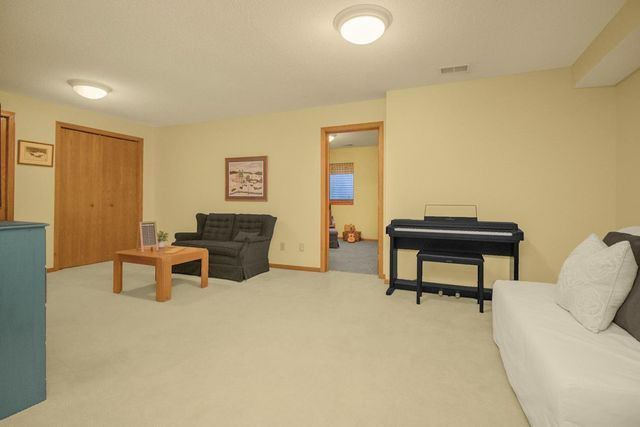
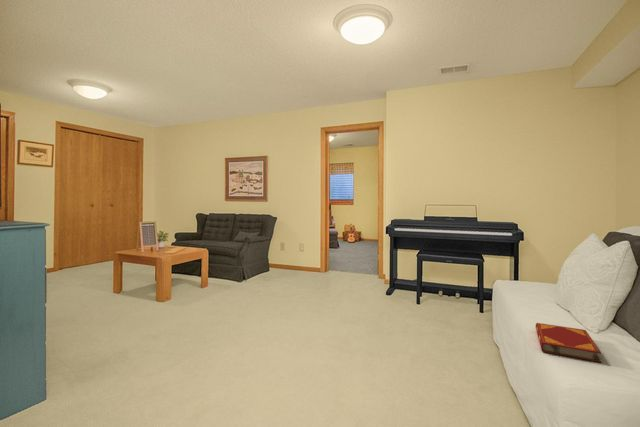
+ hardback book [535,322,602,363]
